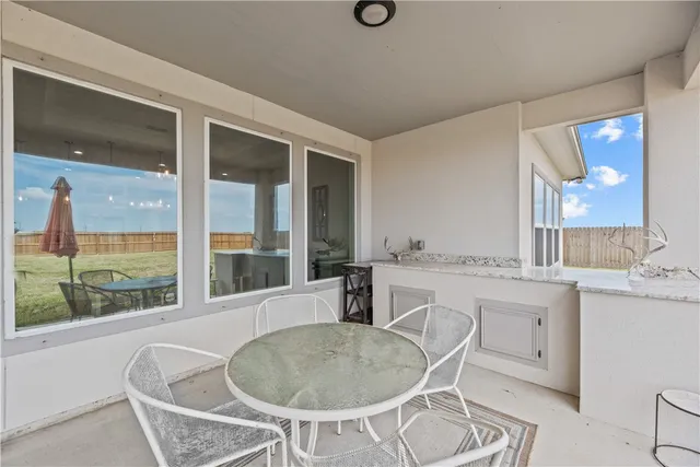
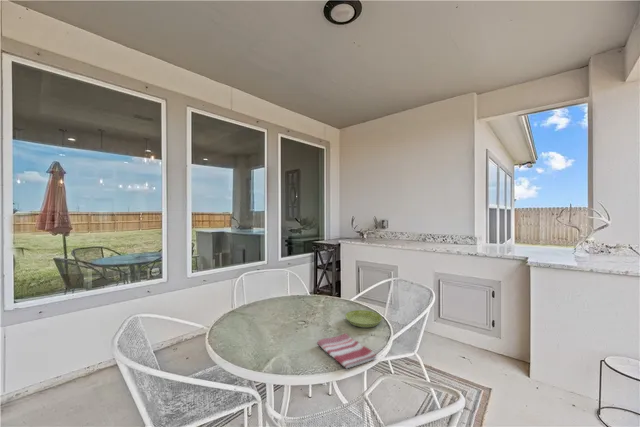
+ dish towel [316,332,377,369]
+ saucer [344,309,383,328]
